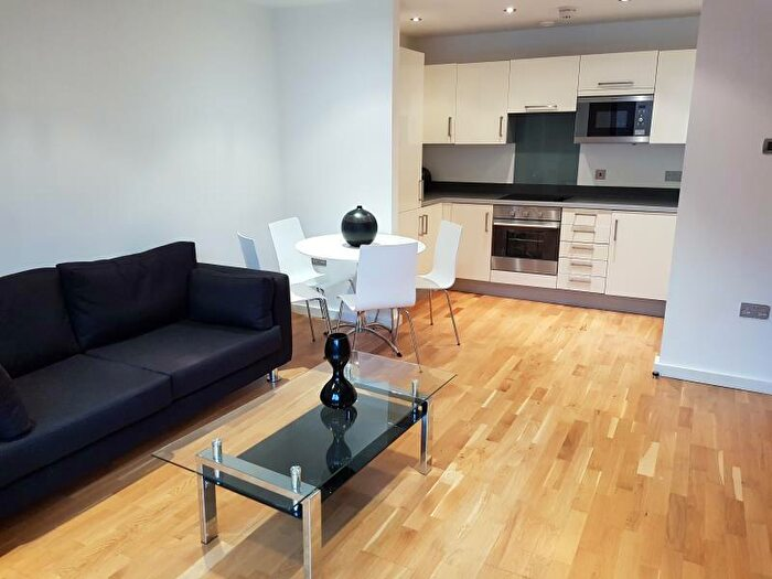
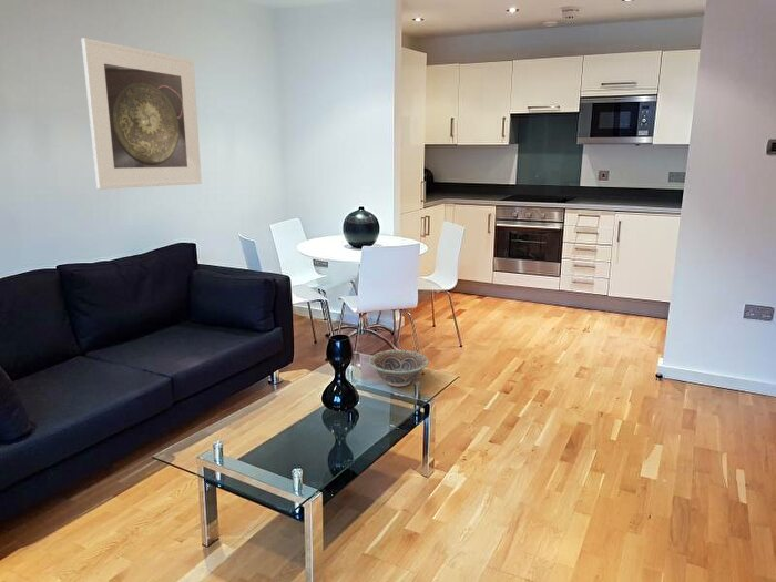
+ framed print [80,37,203,191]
+ decorative bowl [368,349,429,387]
